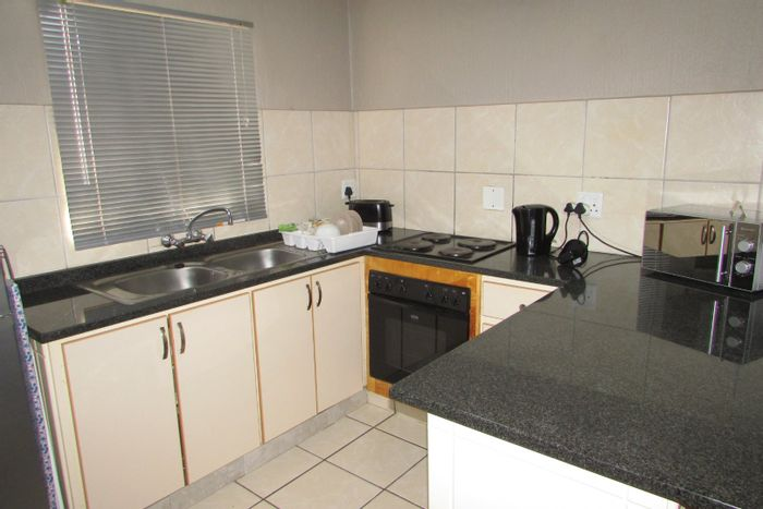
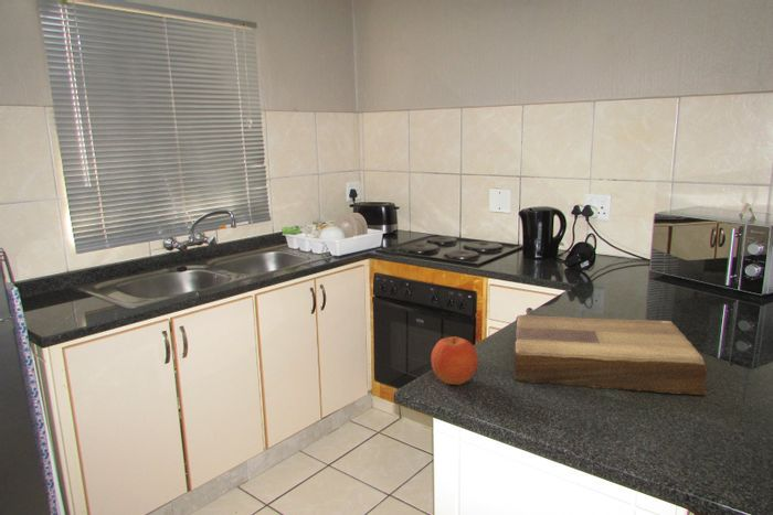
+ cutting board [512,314,708,396]
+ fruit [430,335,479,386]
